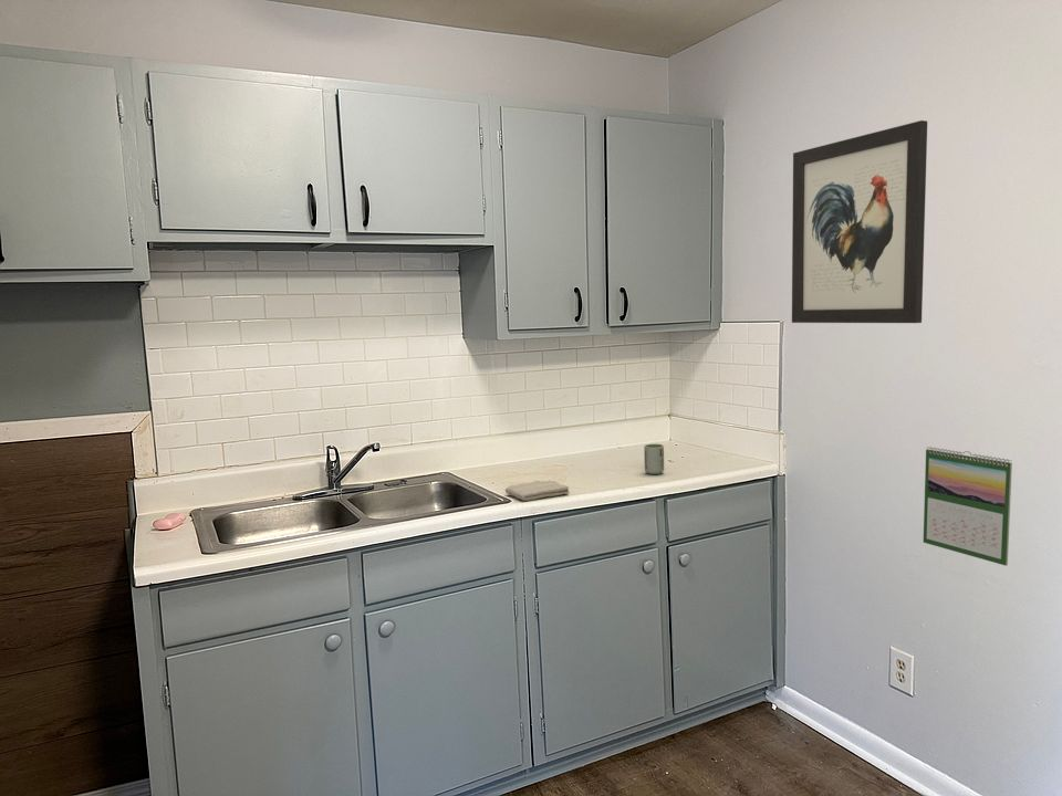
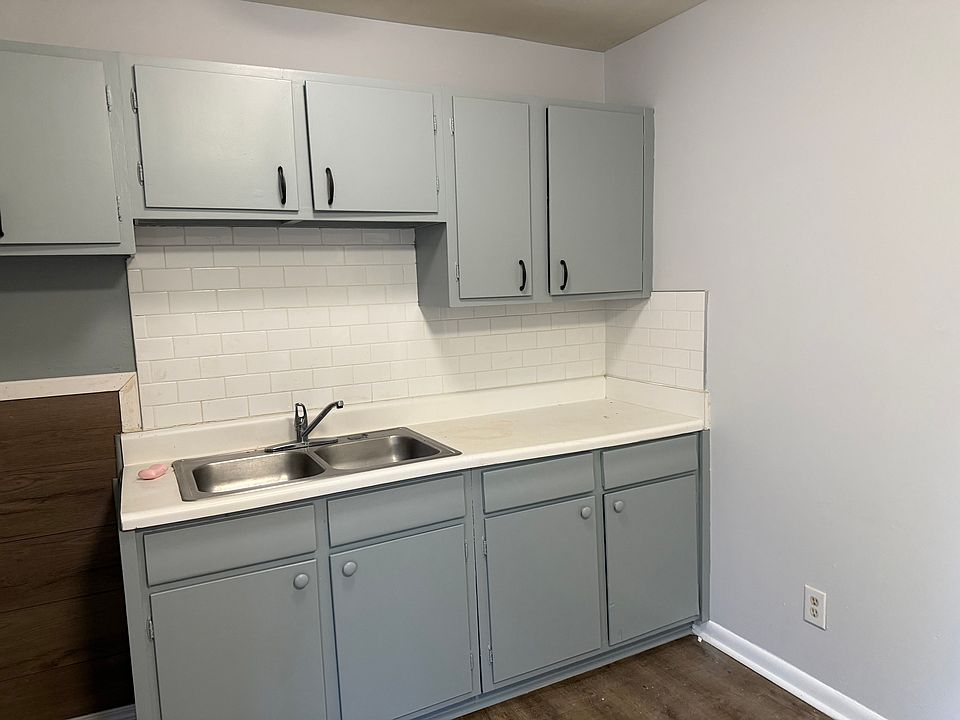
- calendar [923,446,1013,567]
- wall art [791,119,928,324]
- cup [643,443,665,475]
- washcloth [504,479,570,502]
